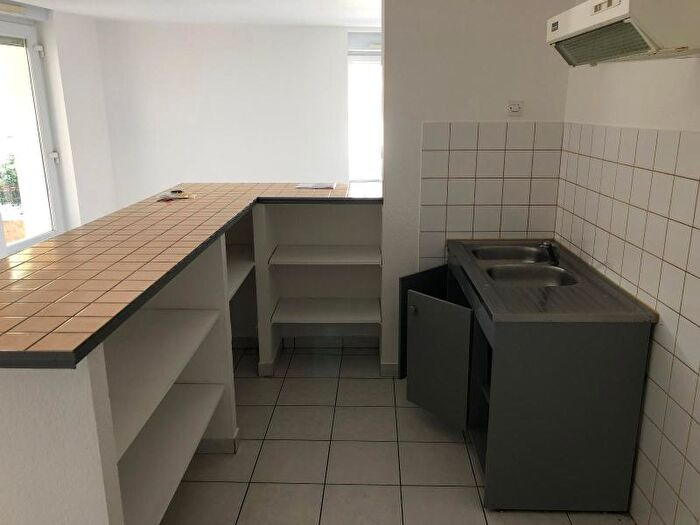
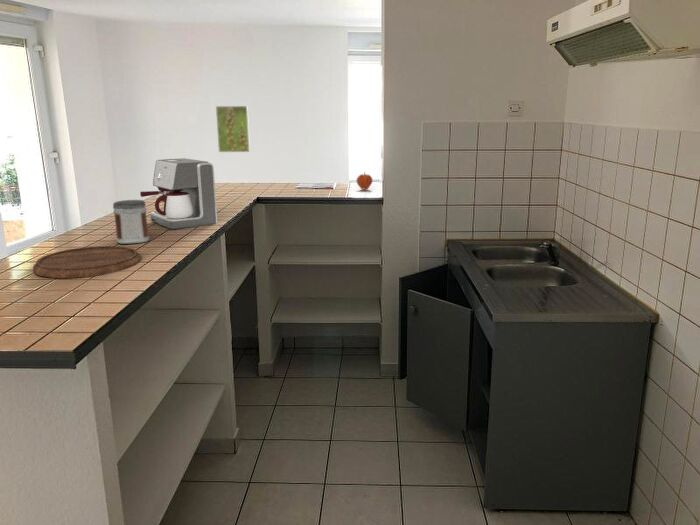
+ coffee maker [139,157,218,230]
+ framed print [215,105,251,153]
+ jar [112,199,151,245]
+ fruit [355,171,374,190]
+ cutting board [32,245,142,279]
